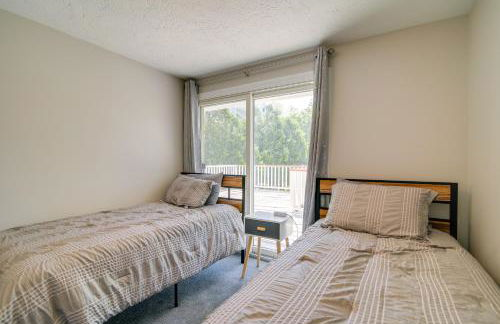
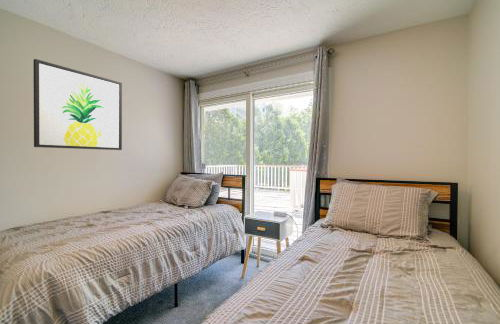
+ wall art [33,58,123,151]
